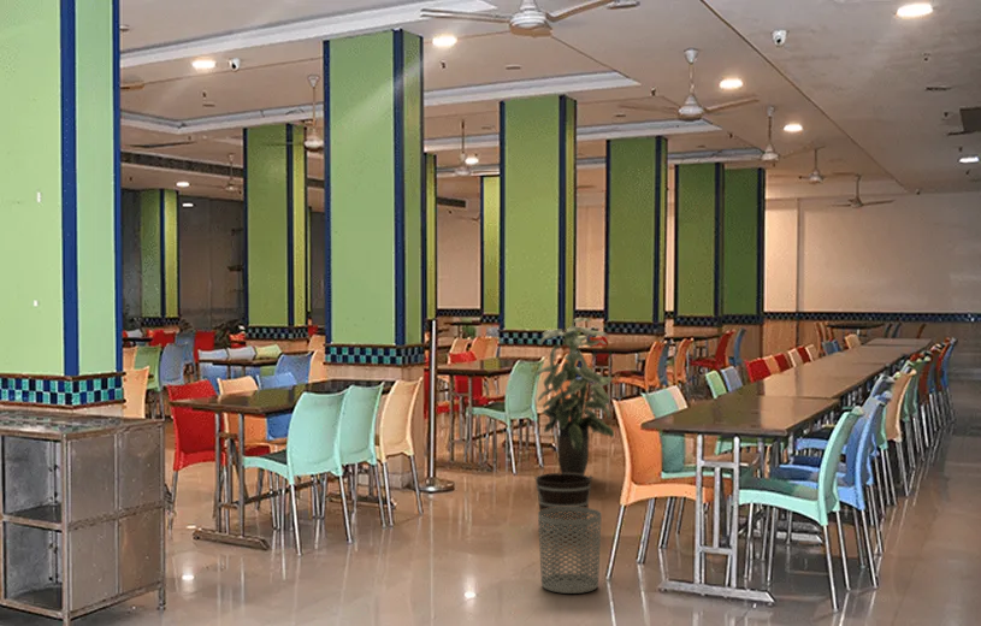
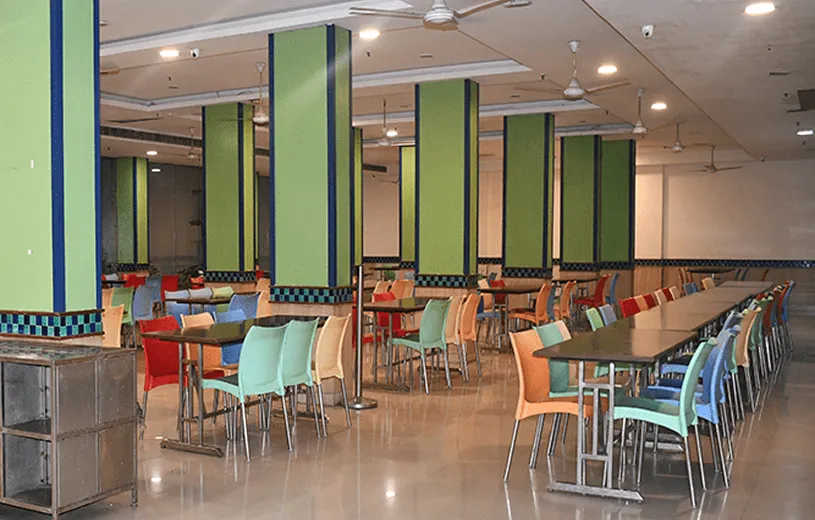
- bucket [534,472,593,533]
- waste bin [537,507,603,595]
- indoor plant [534,317,615,476]
